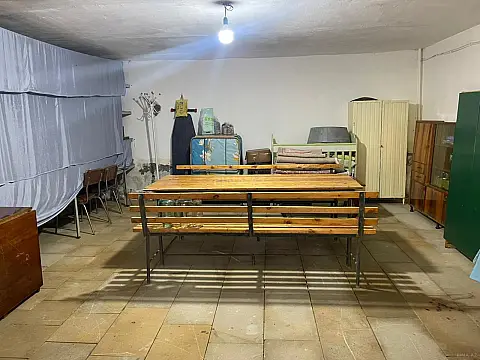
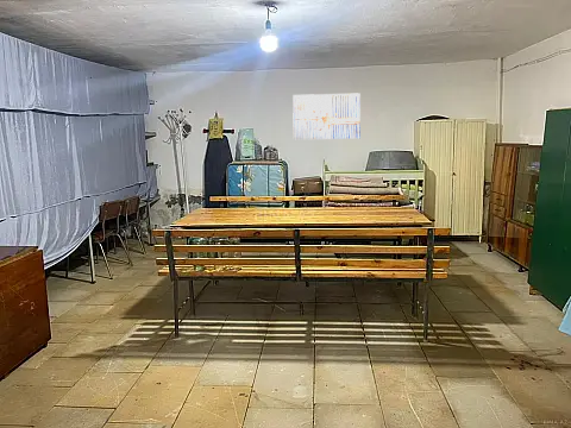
+ wall art [291,92,362,140]
